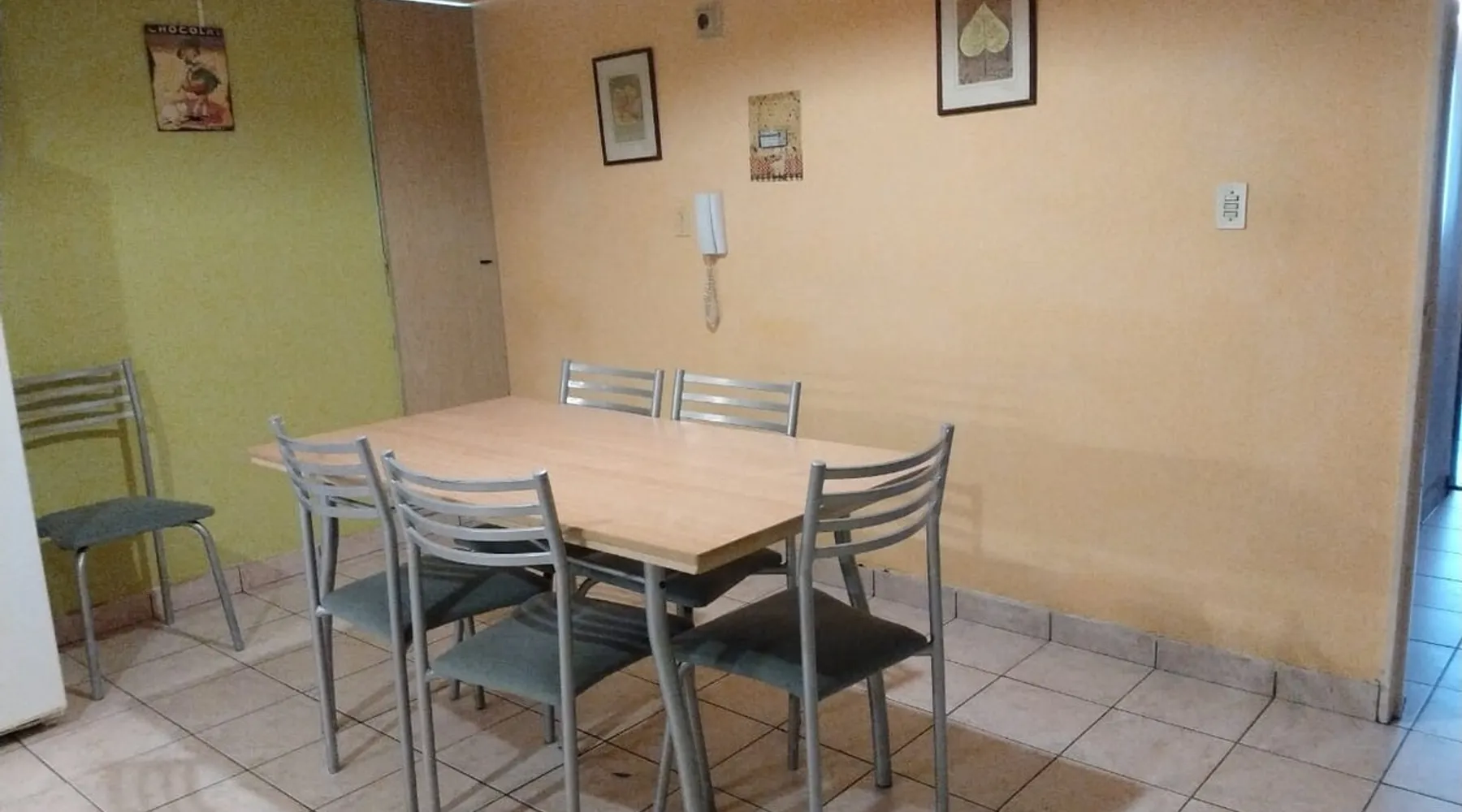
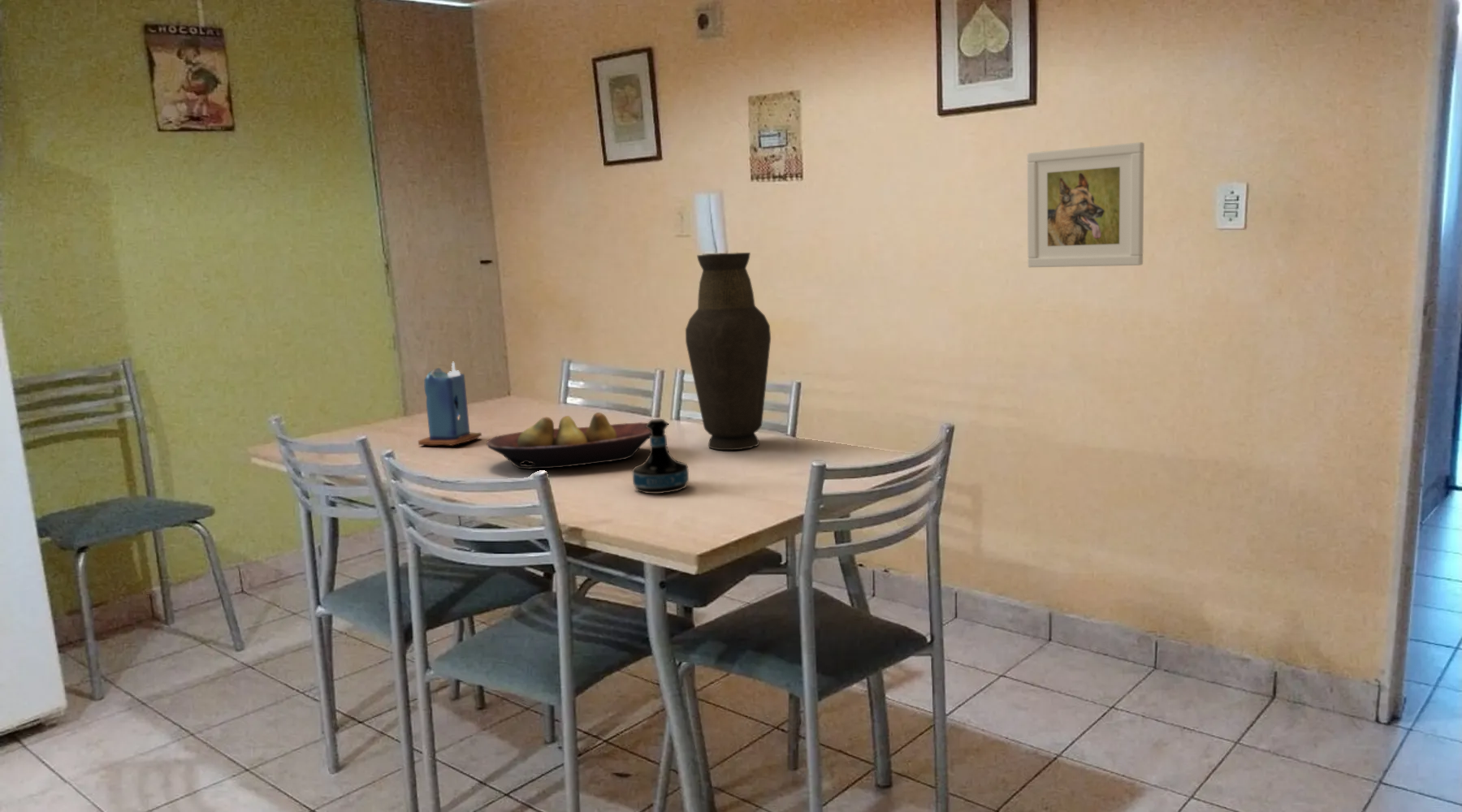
+ fruit bowl [486,412,651,470]
+ tequila bottle [631,418,690,495]
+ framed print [1027,141,1145,268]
+ vase [685,252,772,451]
+ candle [417,361,482,447]
